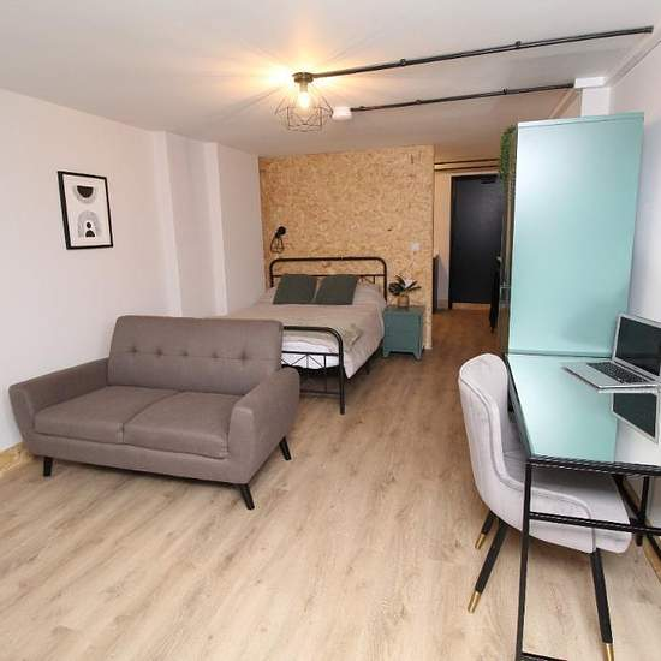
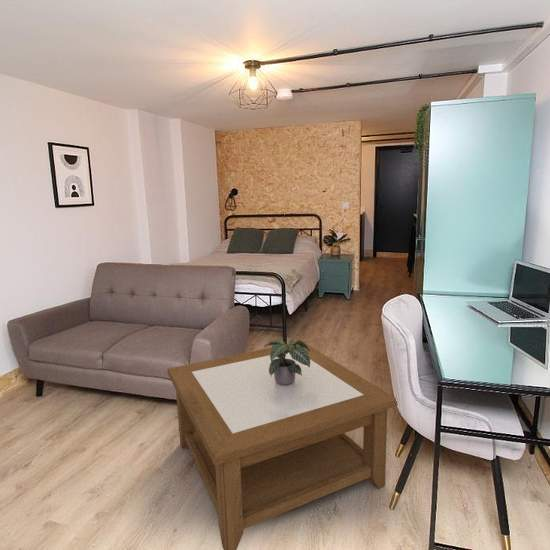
+ potted plant [264,339,310,386]
+ coffee table [166,342,398,550]
